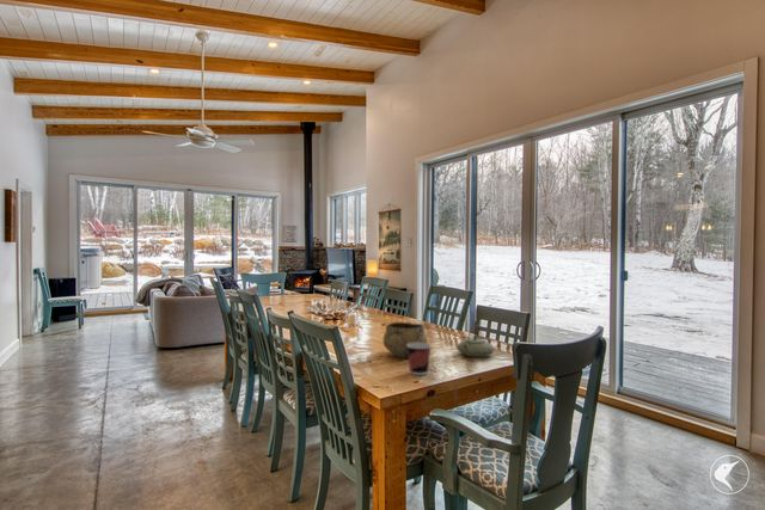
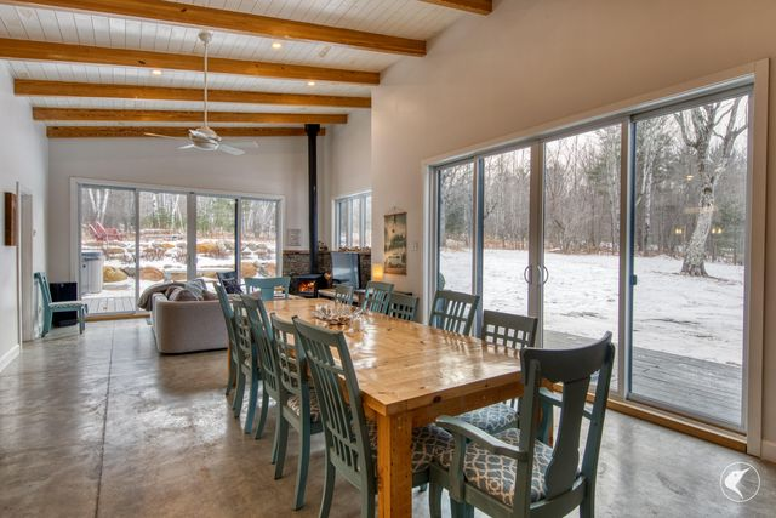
- teapot [455,324,496,358]
- decorative bowl [382,321,429,358]
- cup [406,342,433,376]
